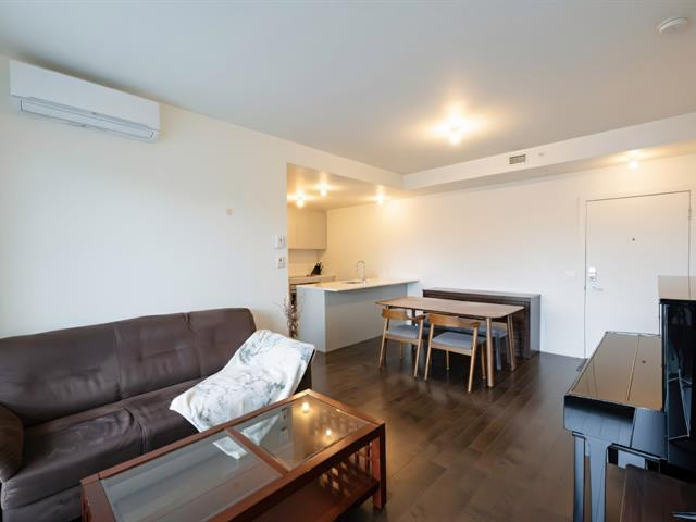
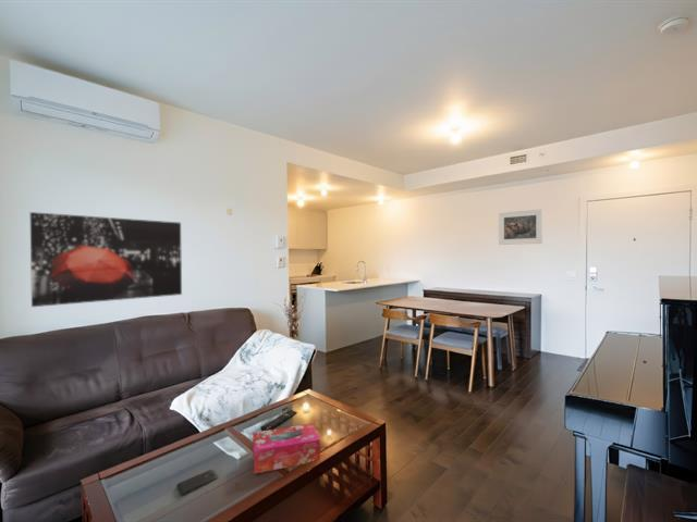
+ tissue box [252,422,321,475]
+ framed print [498,208,543,246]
+ remote control [259,409,298,432]
+ wall art [29,211,183,308]
+ smartphone [175,469,219,496]
